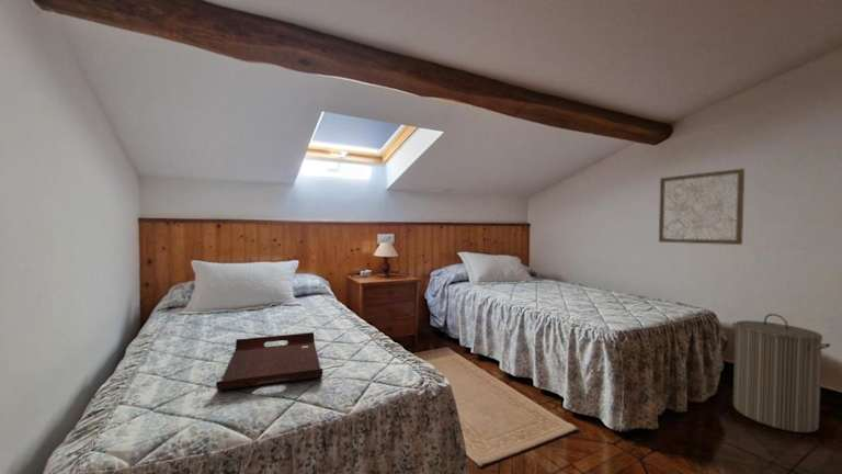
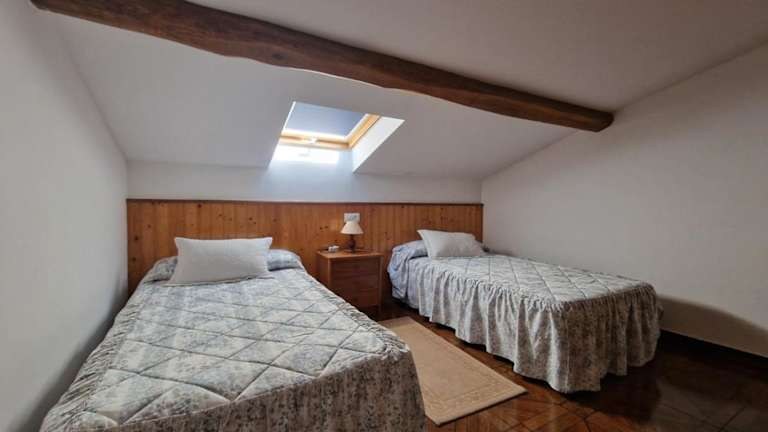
- laundry hamper [731,313,832,433]
- wall art [658,168,746,246]
- serving tray [215,331,323,392]
